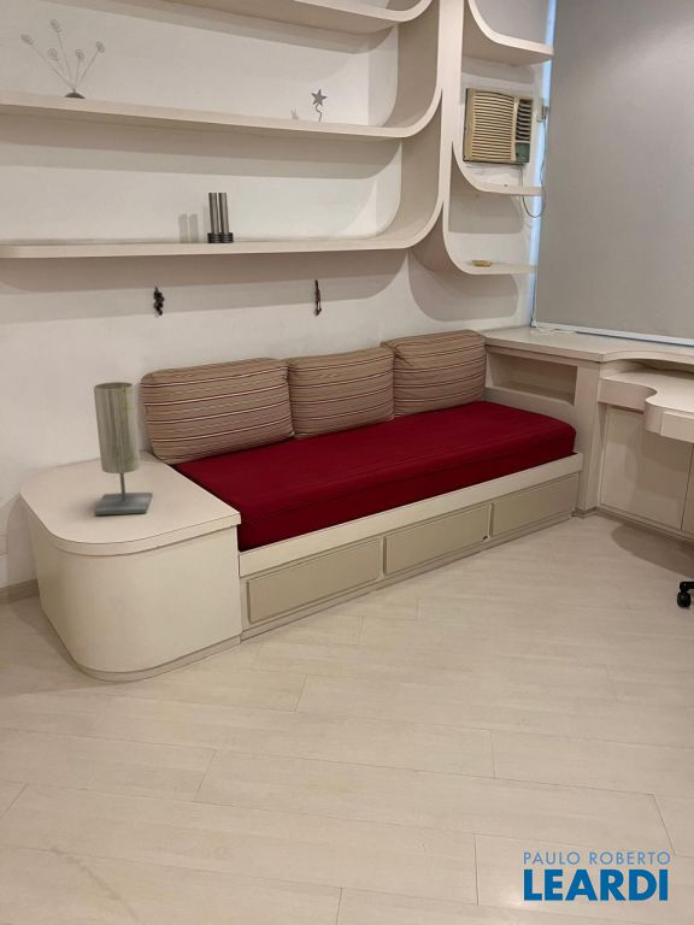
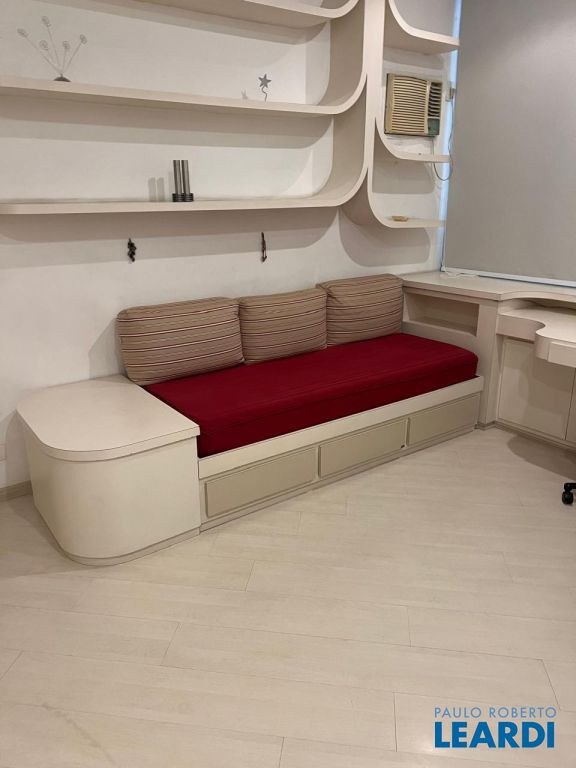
- table lamp [93,381,154,515]
